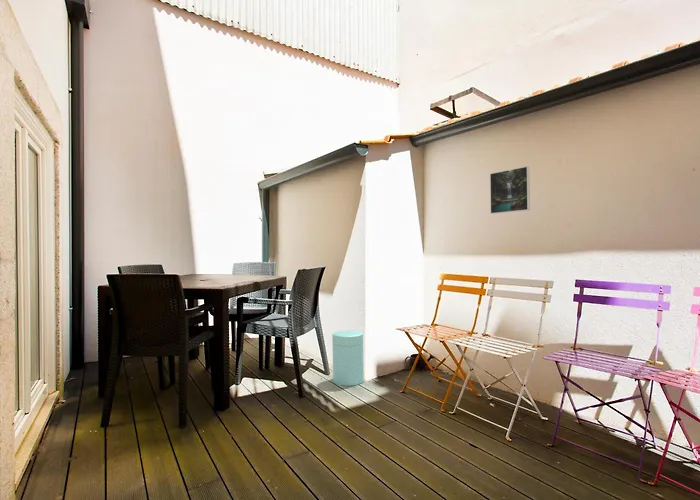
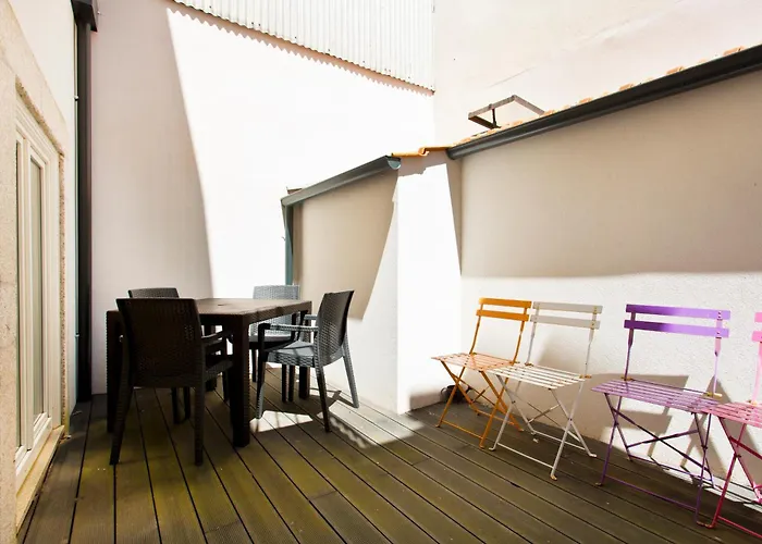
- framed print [489,165,531,215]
- trash can [331,329,365,387]
